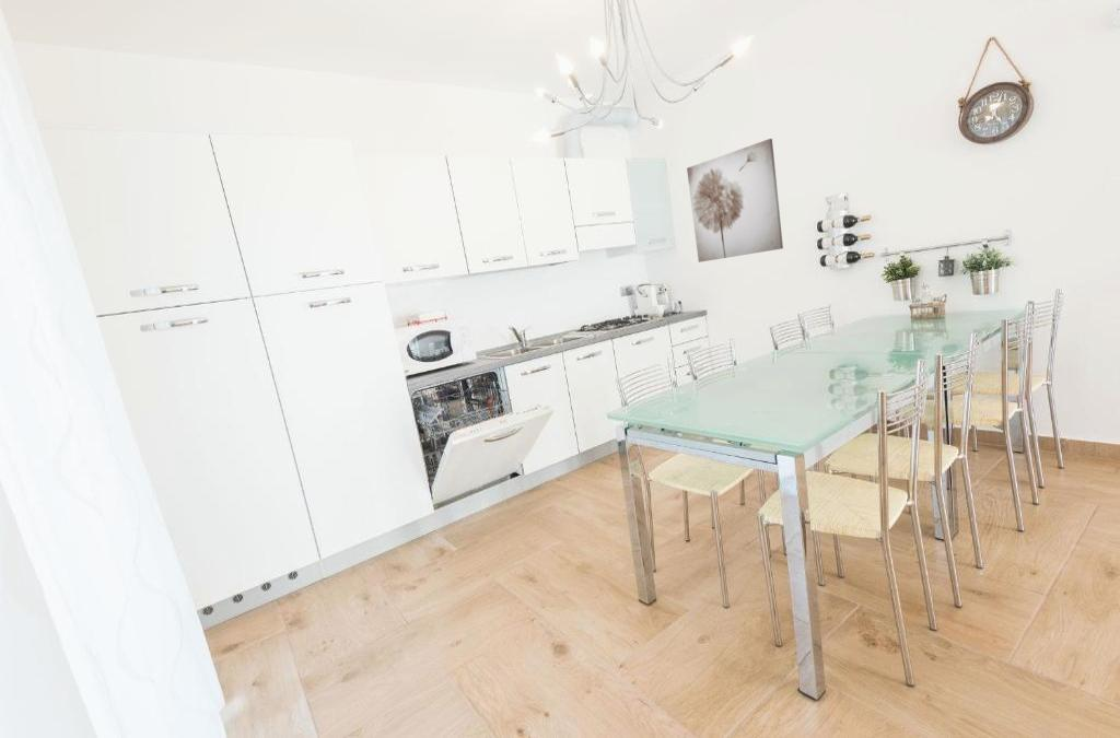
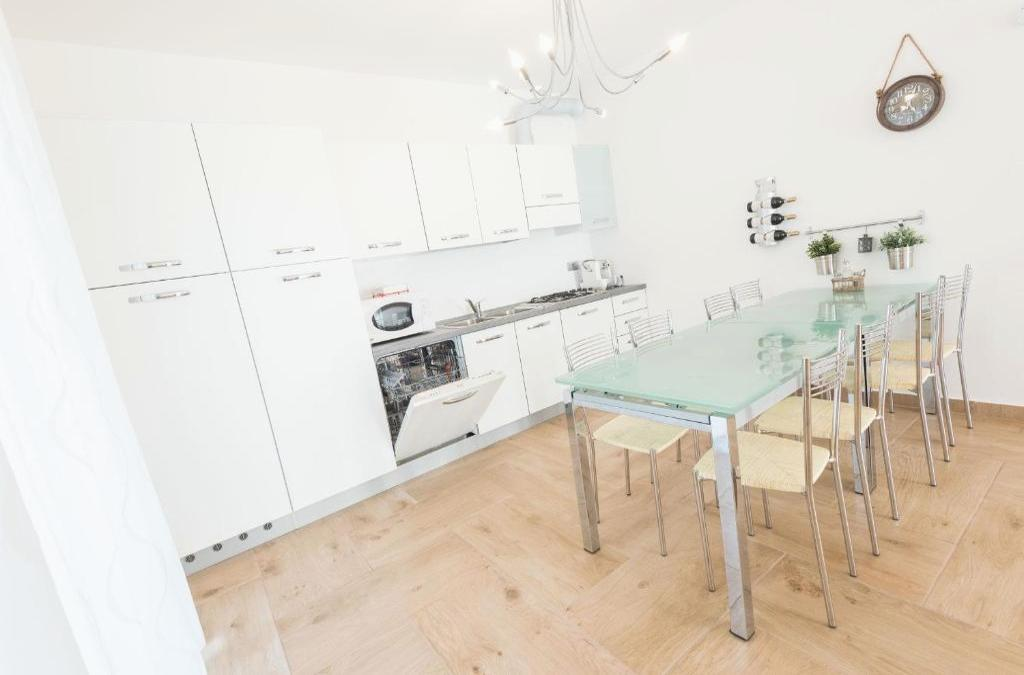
- wall art [686,138,784,263]
